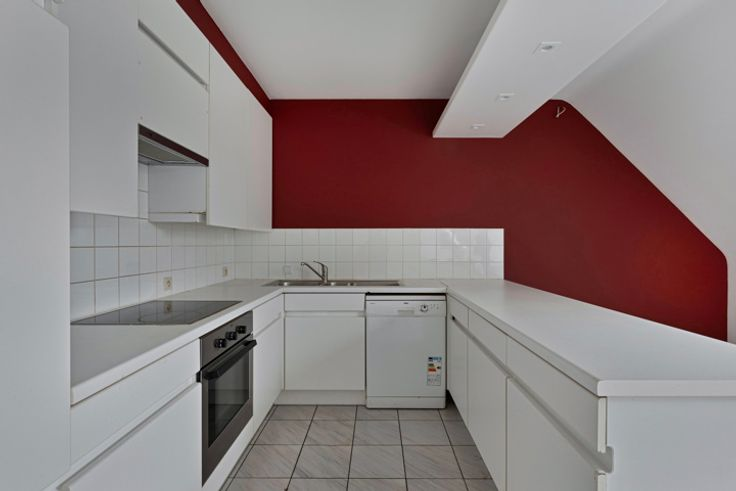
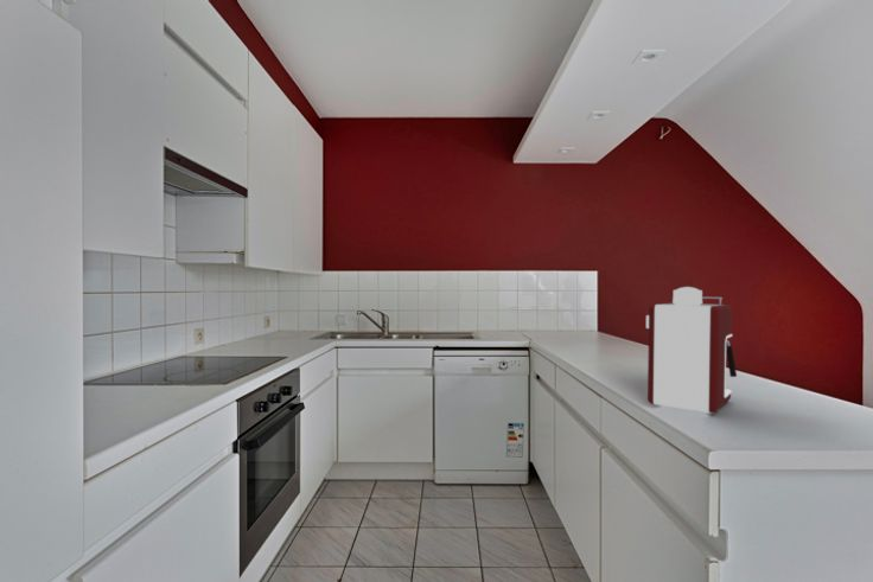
+ coffee maker [645,286,738,414]
